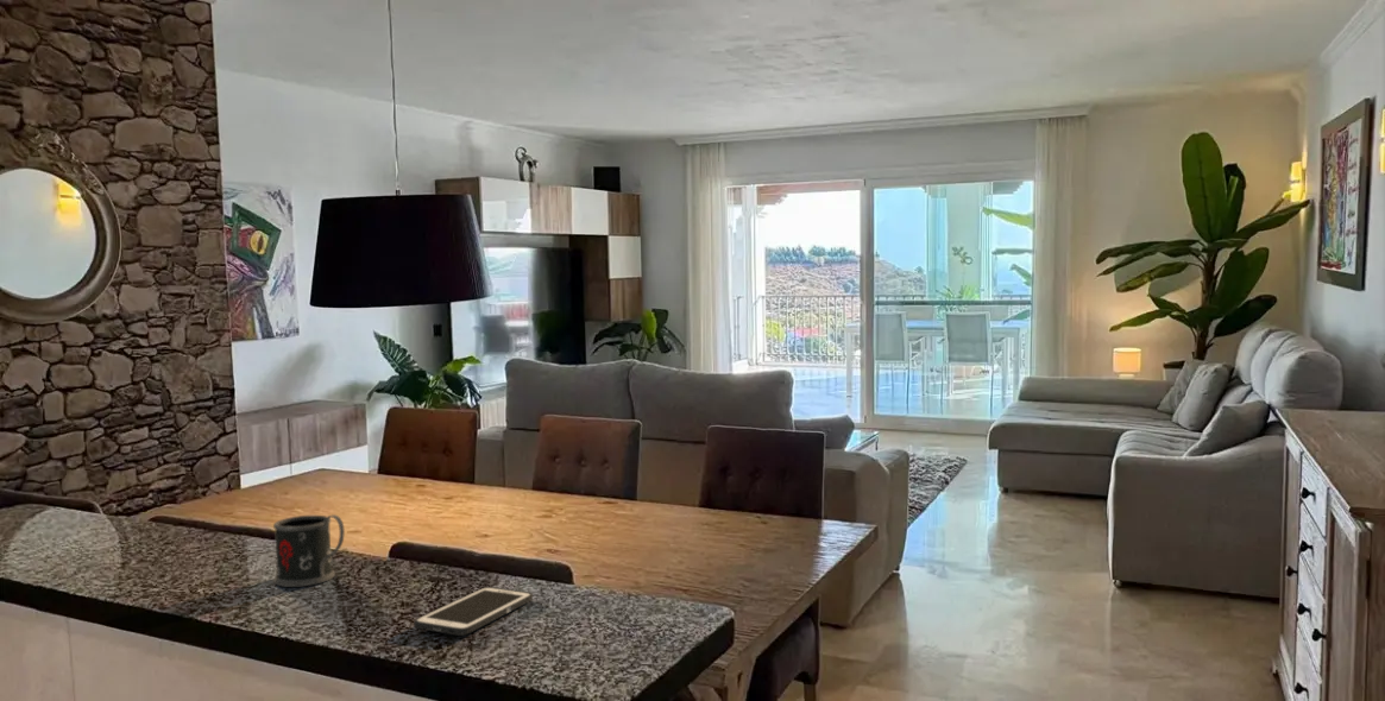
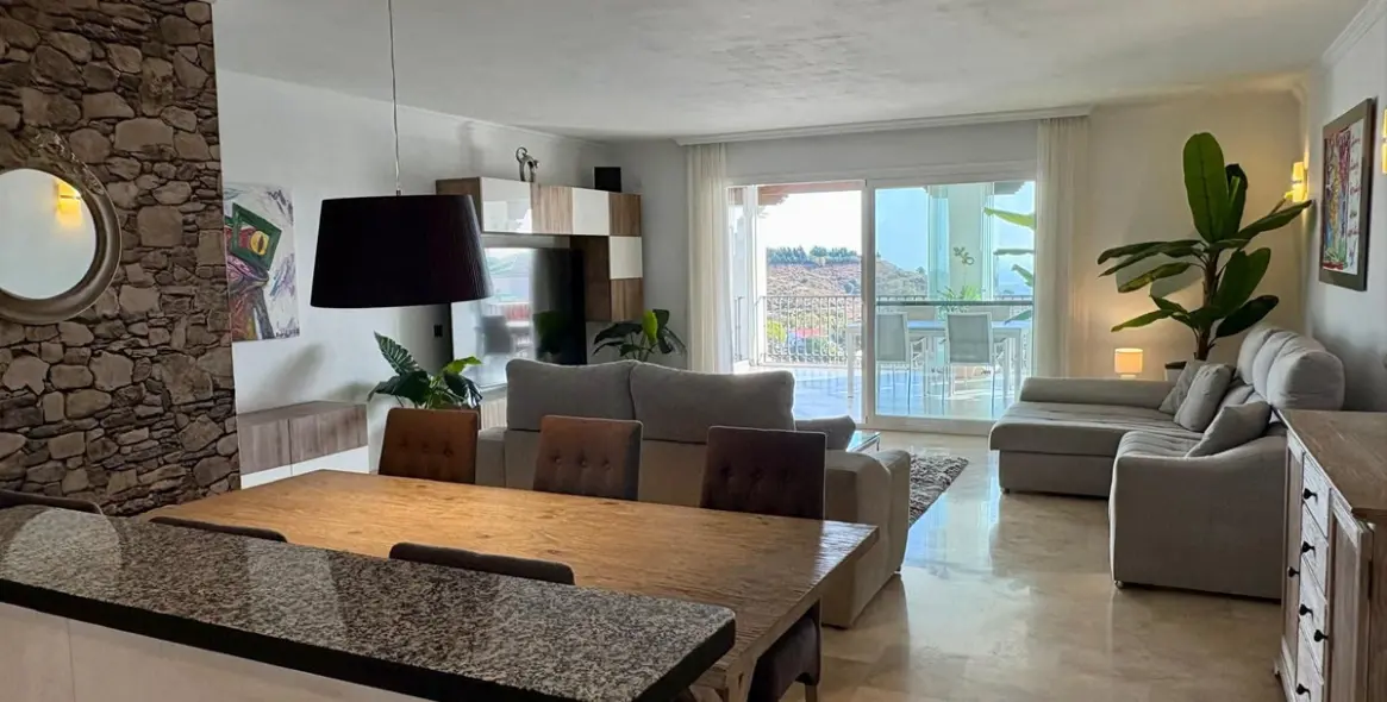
- mug [272,513,346,588]
- cell phone [414,586,534,637]
